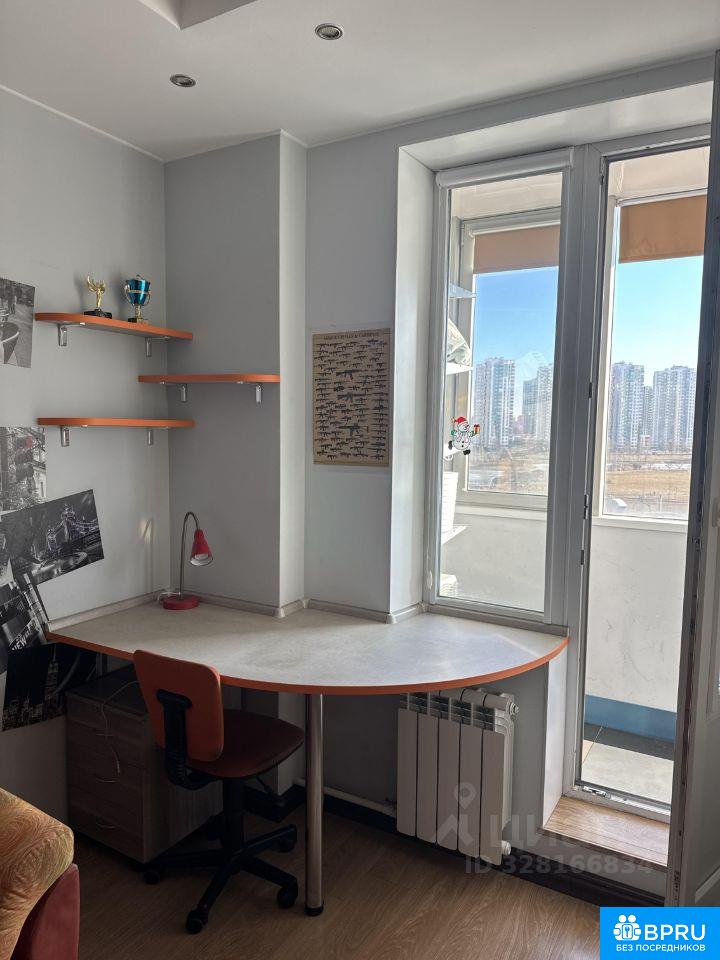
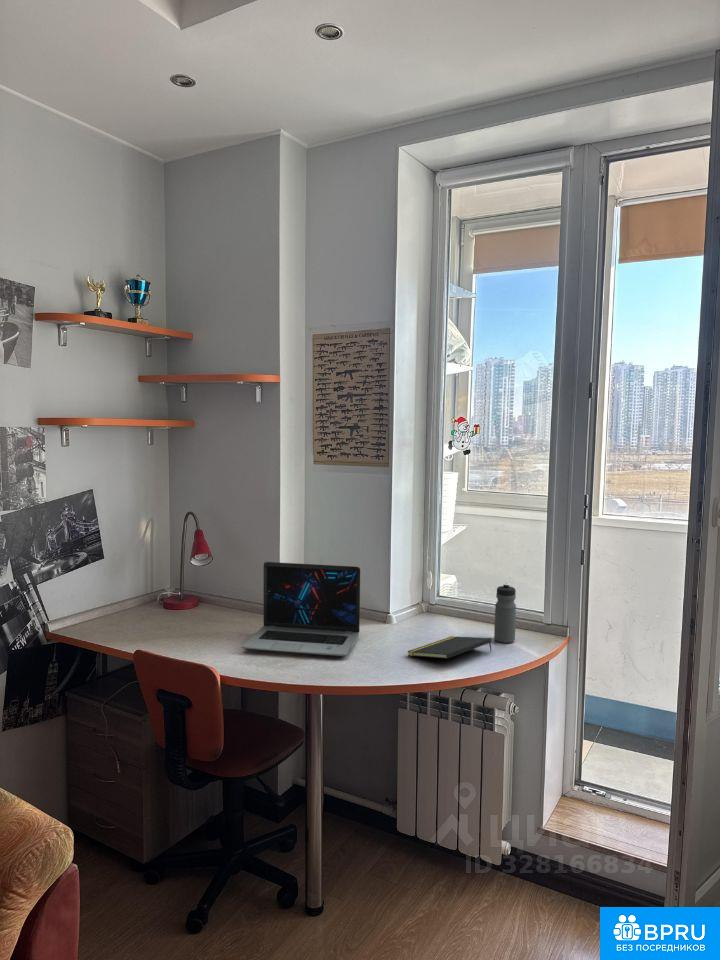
+ notepad [406,635,492,660]
+ water bottle [493,582,517,644]
+ laptop [241,561,361,657]
